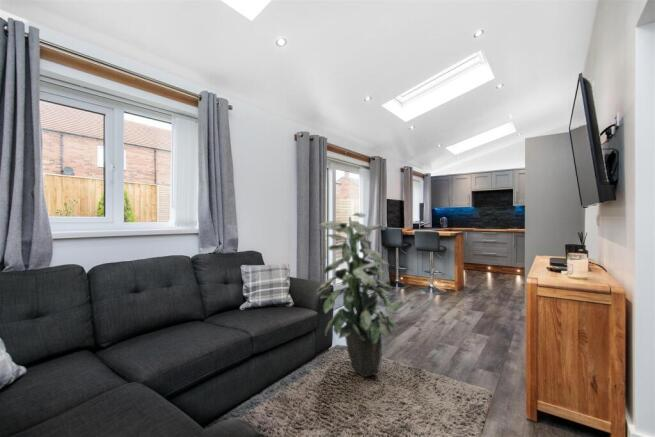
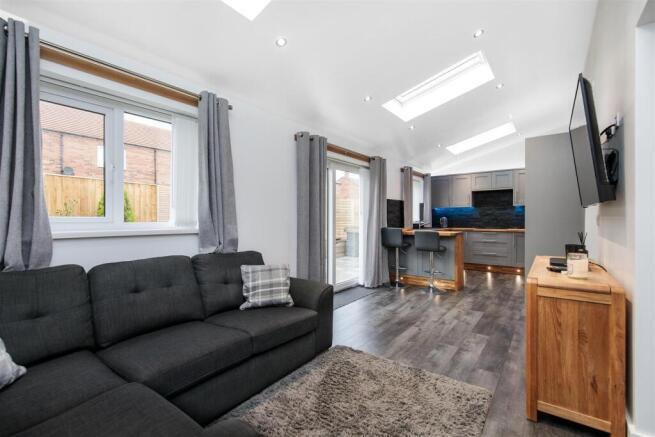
- indoor plant [315,212,404,378]
